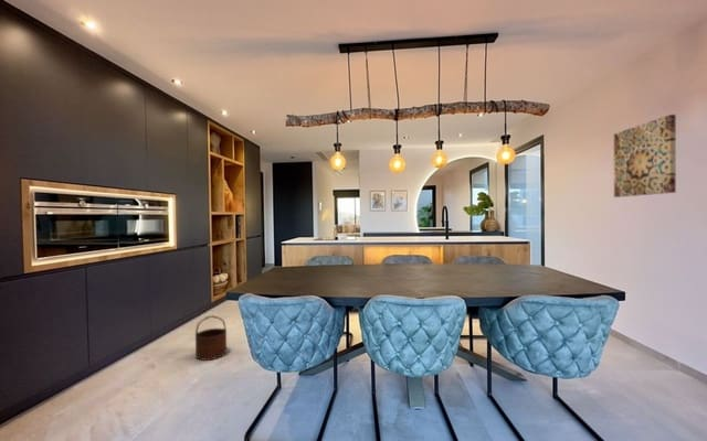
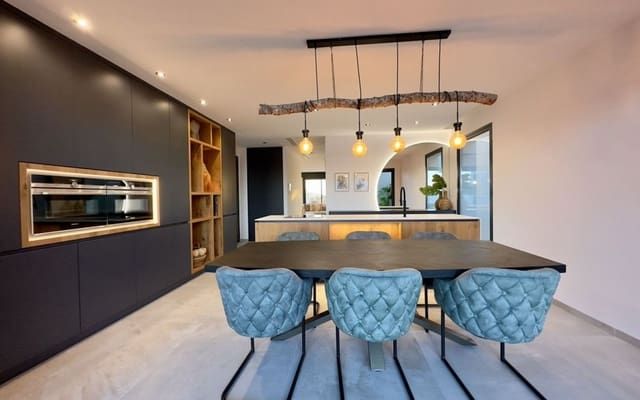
- wall art [613,114,677,198]
- wooden bucket [194,314,228,362]
